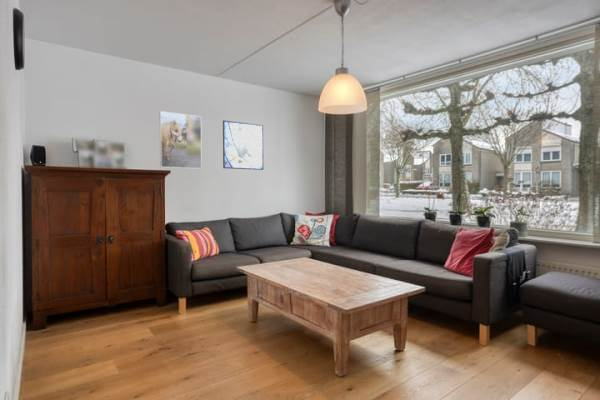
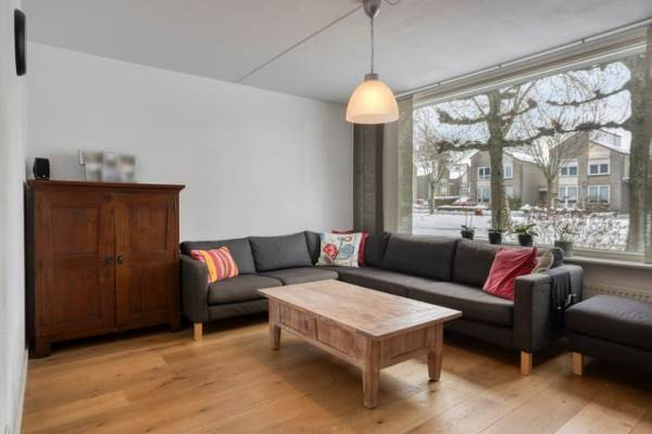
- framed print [159,110,203,170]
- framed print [222,119,264,171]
